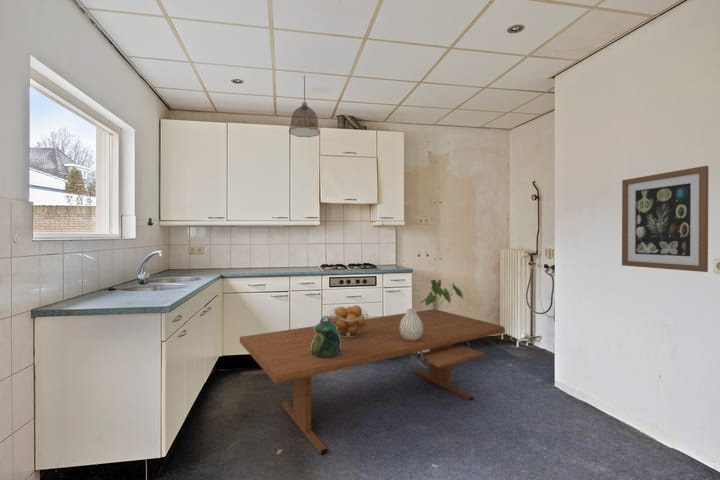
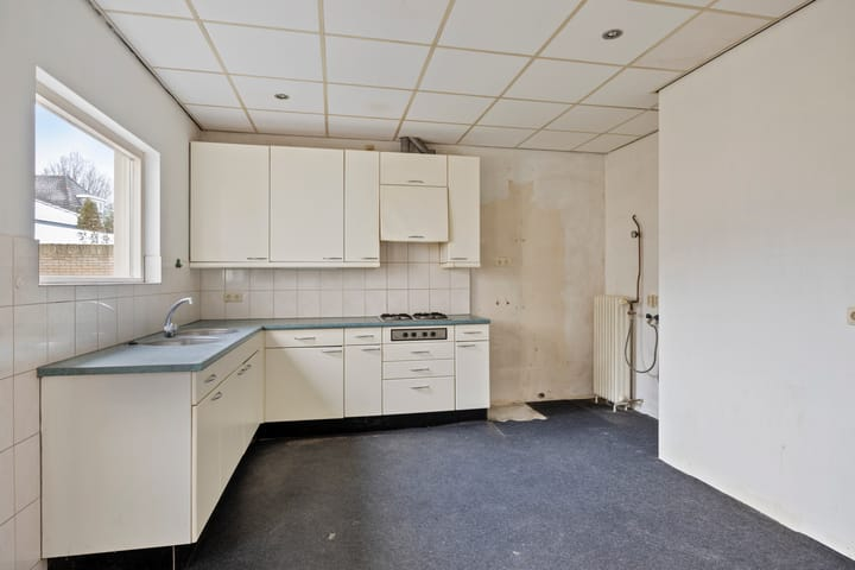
- pendant lamp [288,74,321,138]
- wall art [621,165,709,273]
- house plant [419,278,464,310]
- ceramic pitcher [311,315,342,358]
- table [239,308,506,455]
- vase [399,308,423,341]
- fruit basket [329,304,370,337]
